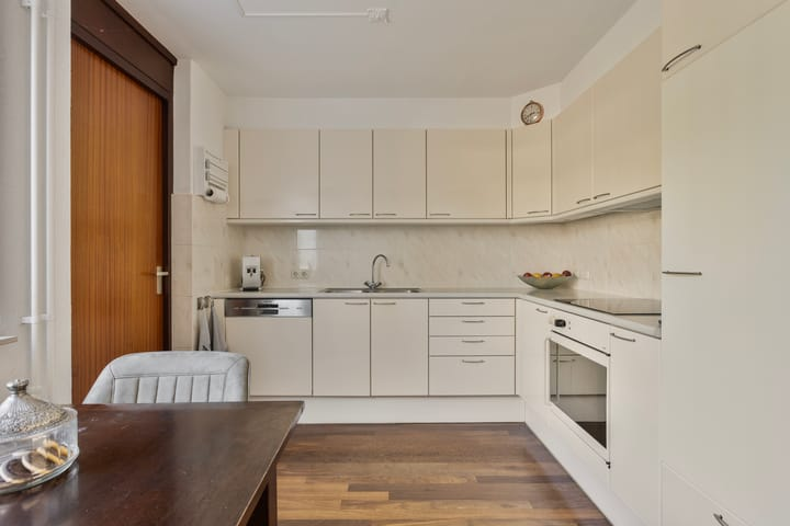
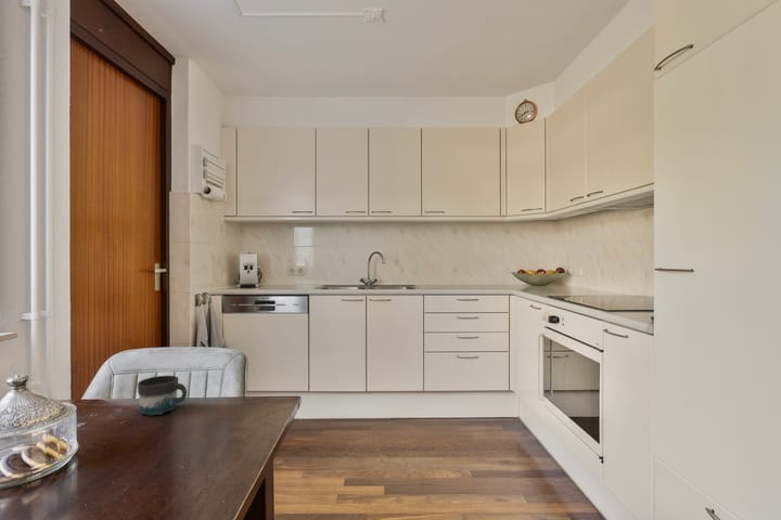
+ mug [137,375,188,416]
